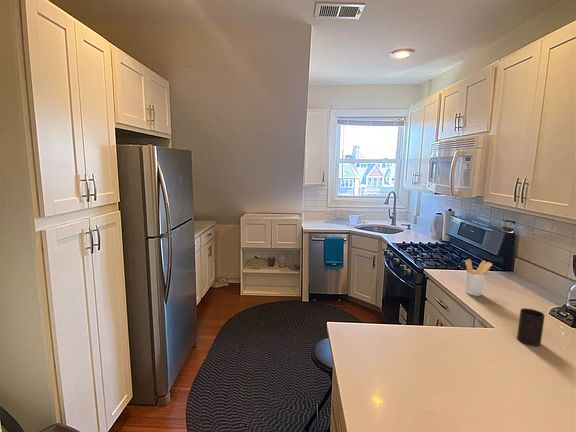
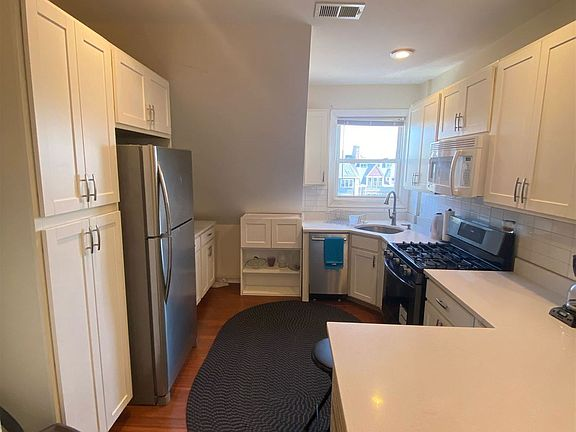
- cup [516,307,546,347]
- utensil holder [464,258,493,297]
